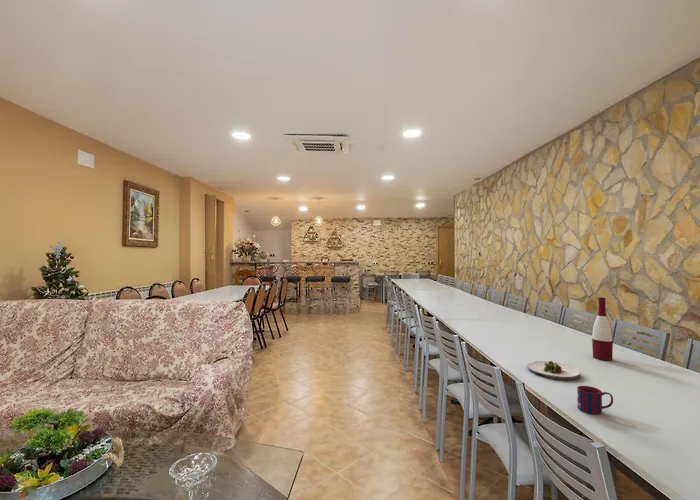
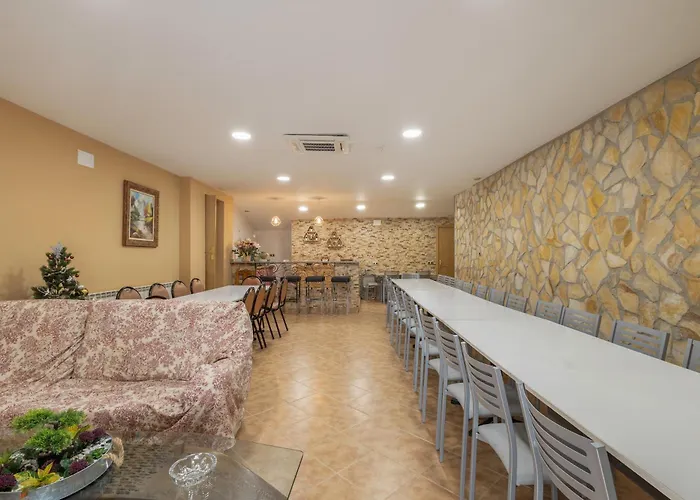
- mug [576,385,614,415]
- salad plate [526,360,581,381]
- alcohol [591,297,614,362]
